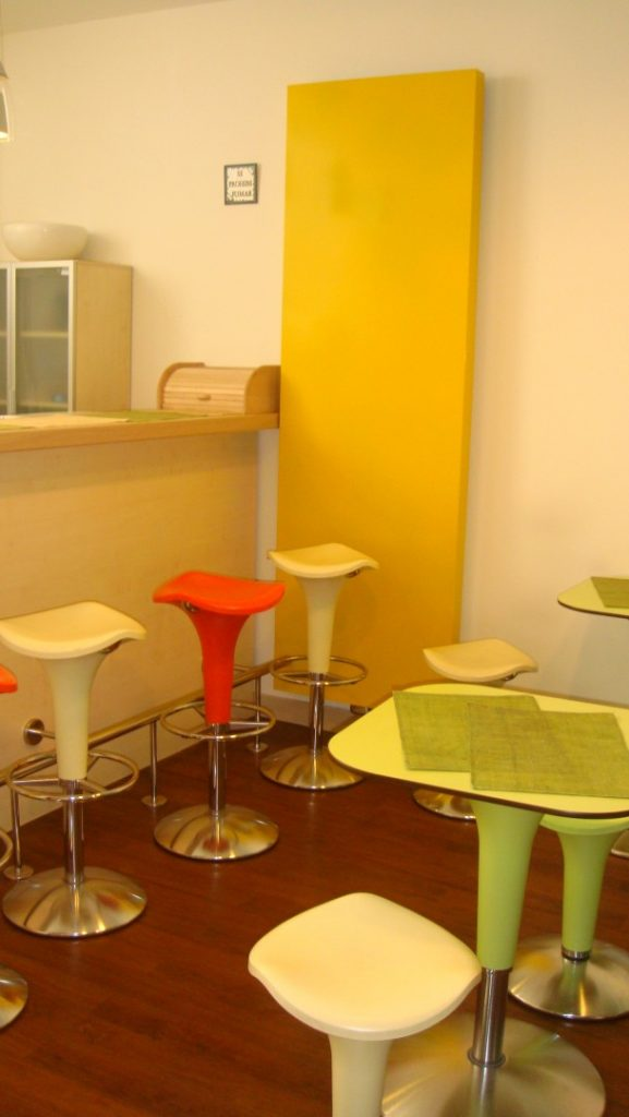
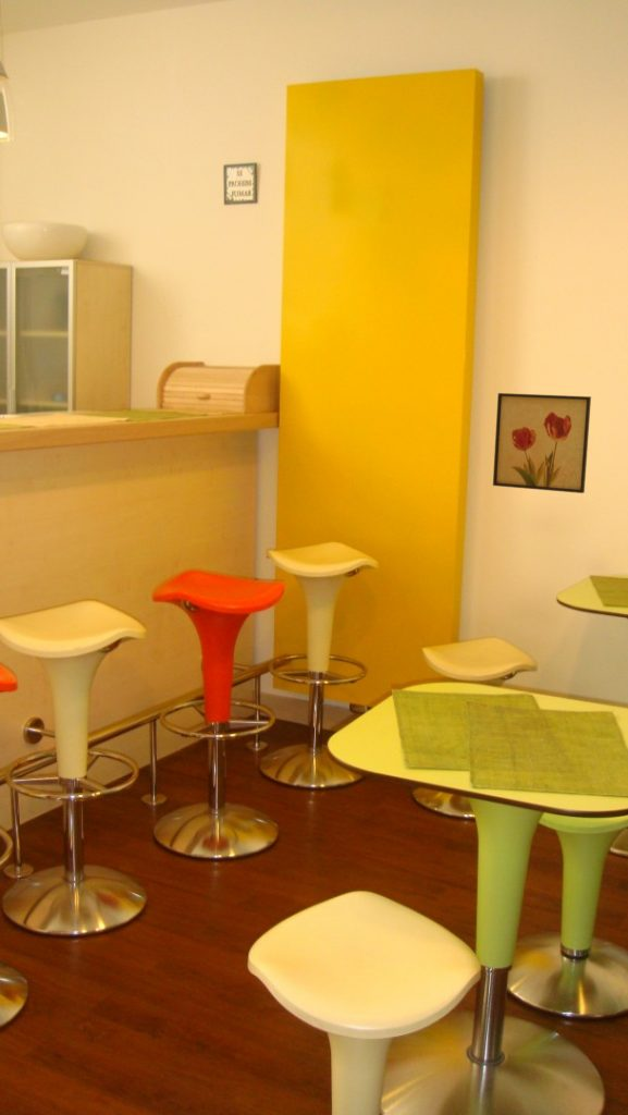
+ wall art [492,392,592,494]
